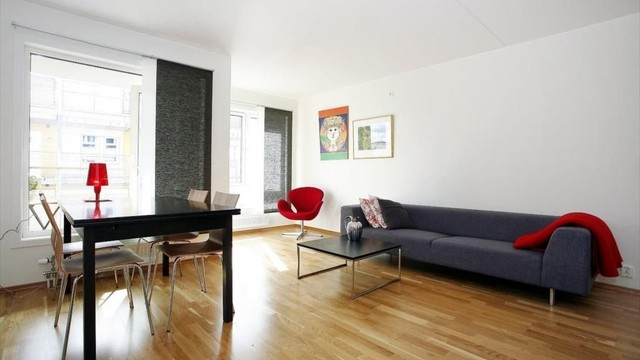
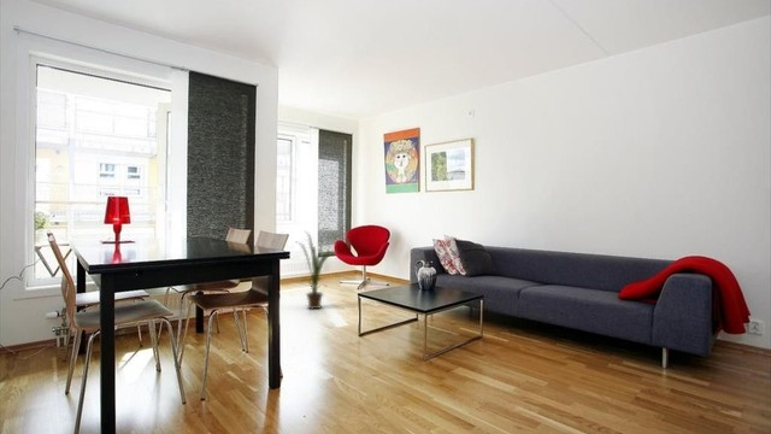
+ house plant [293,230,340,310]
